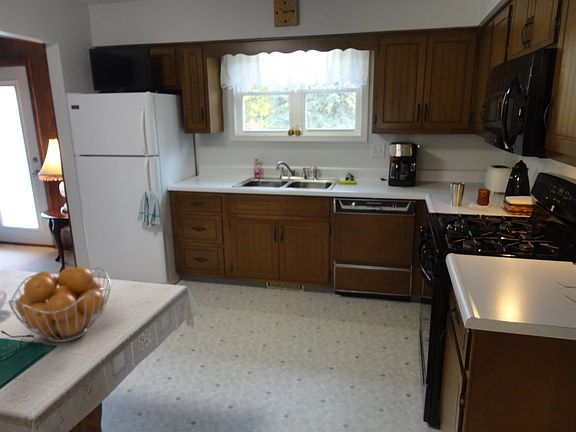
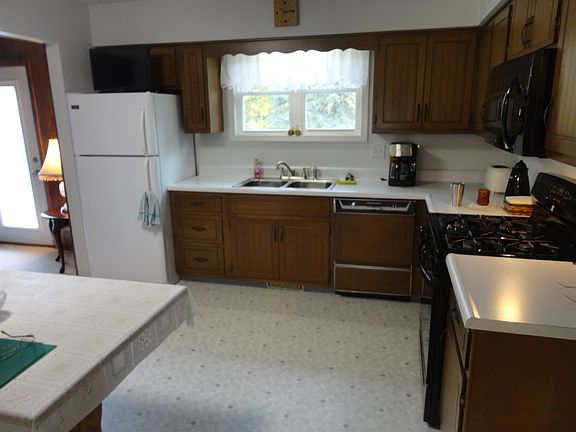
- fruit basket [7,266,112,343]
